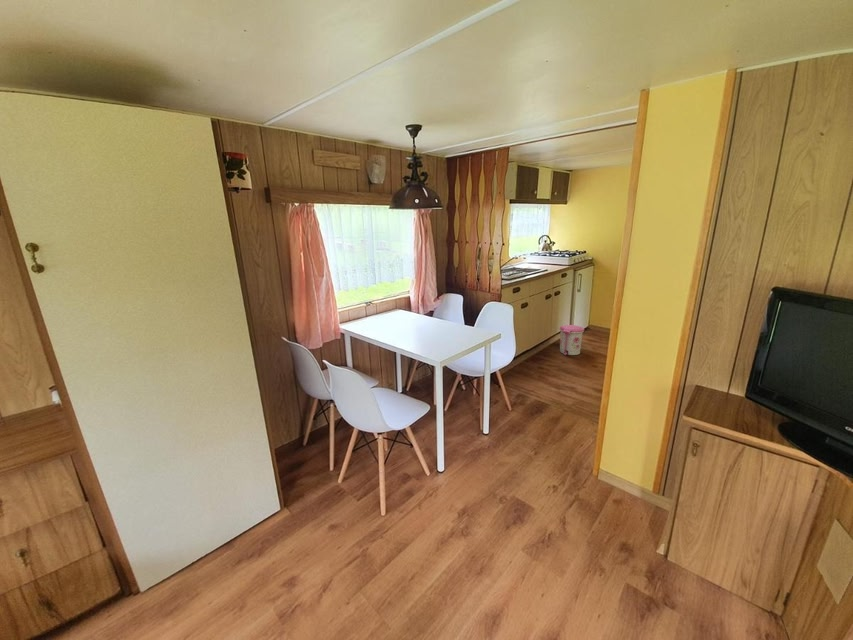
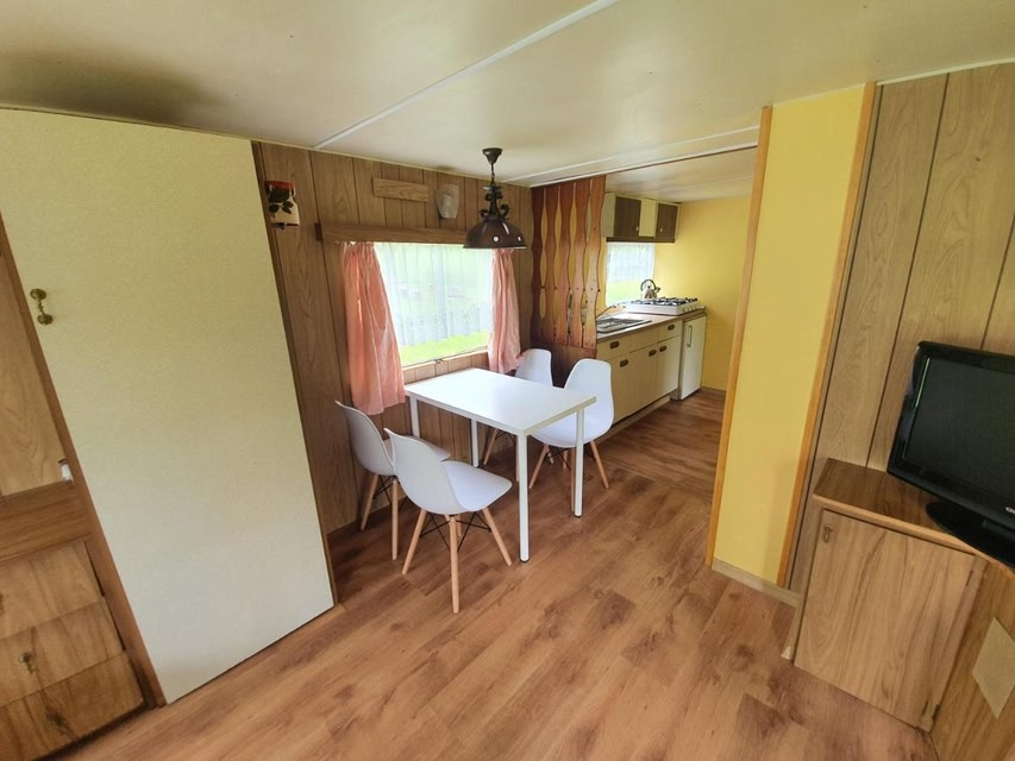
- trash can [558,324,585,356]
